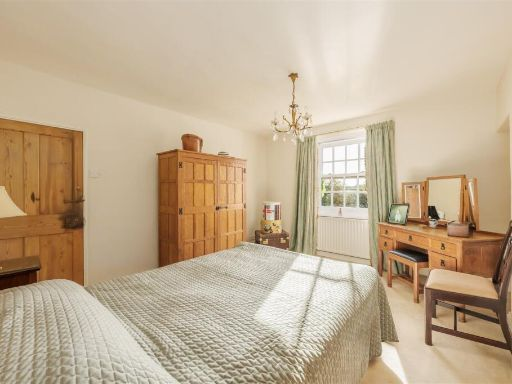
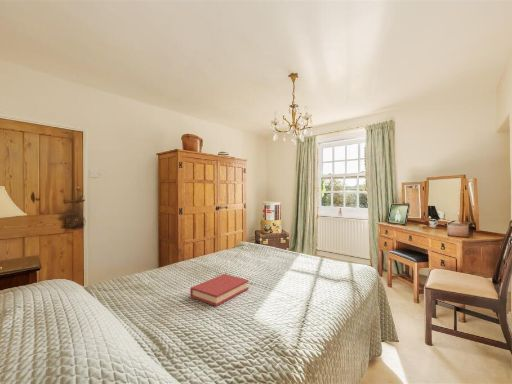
+ hardback book [189,273,249,307]
